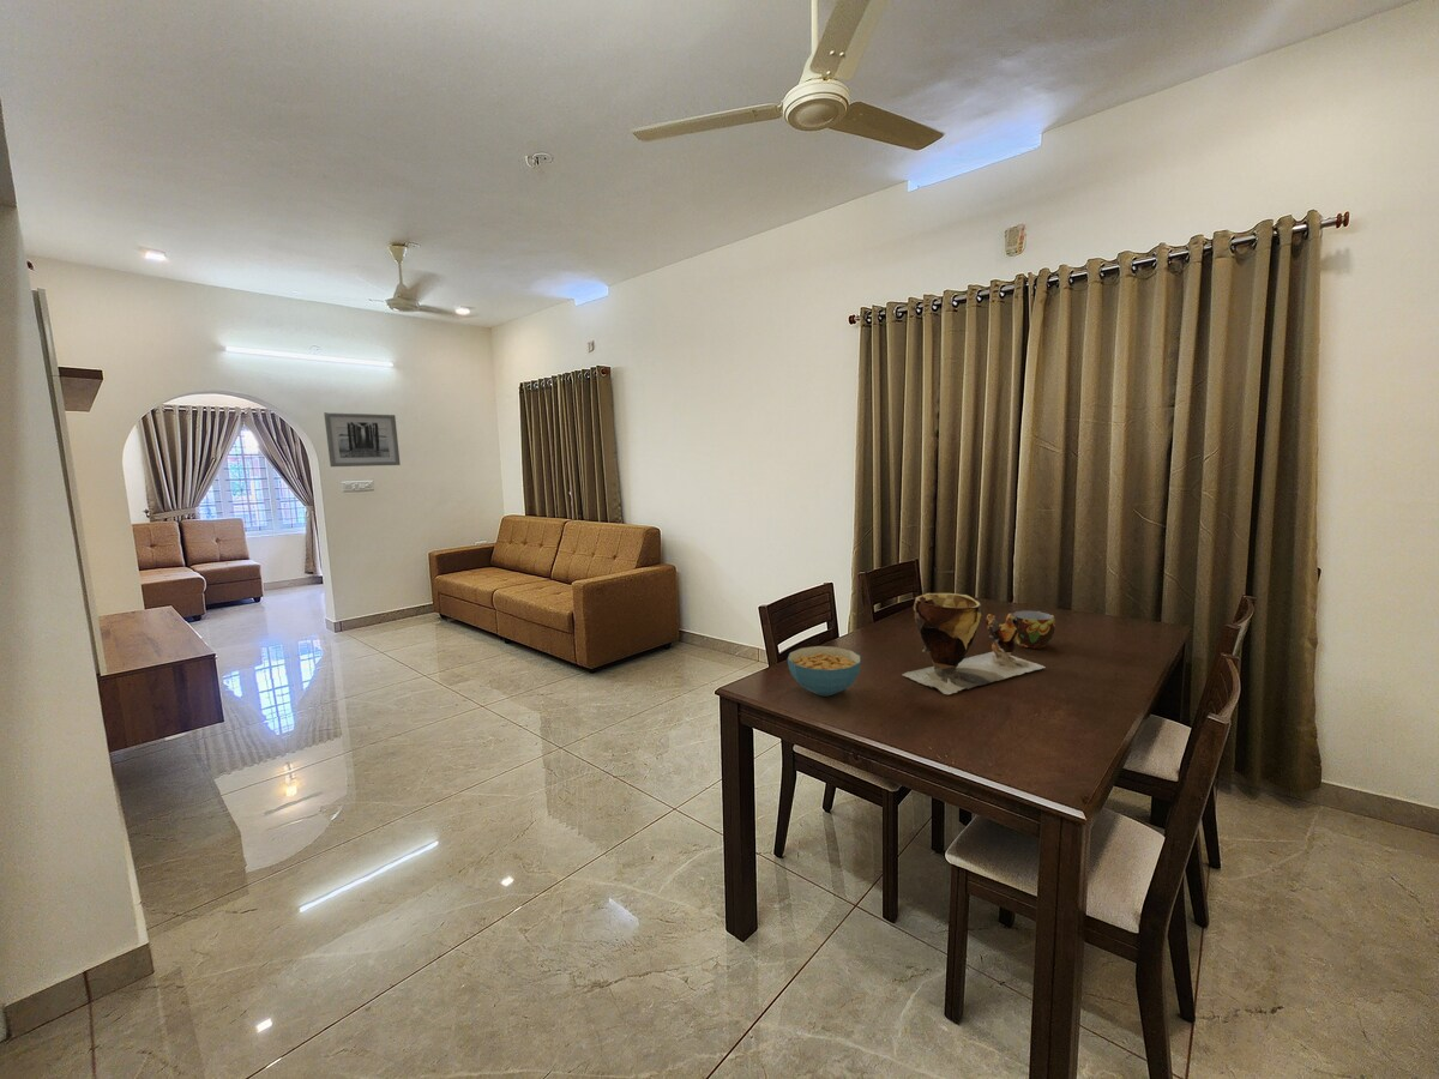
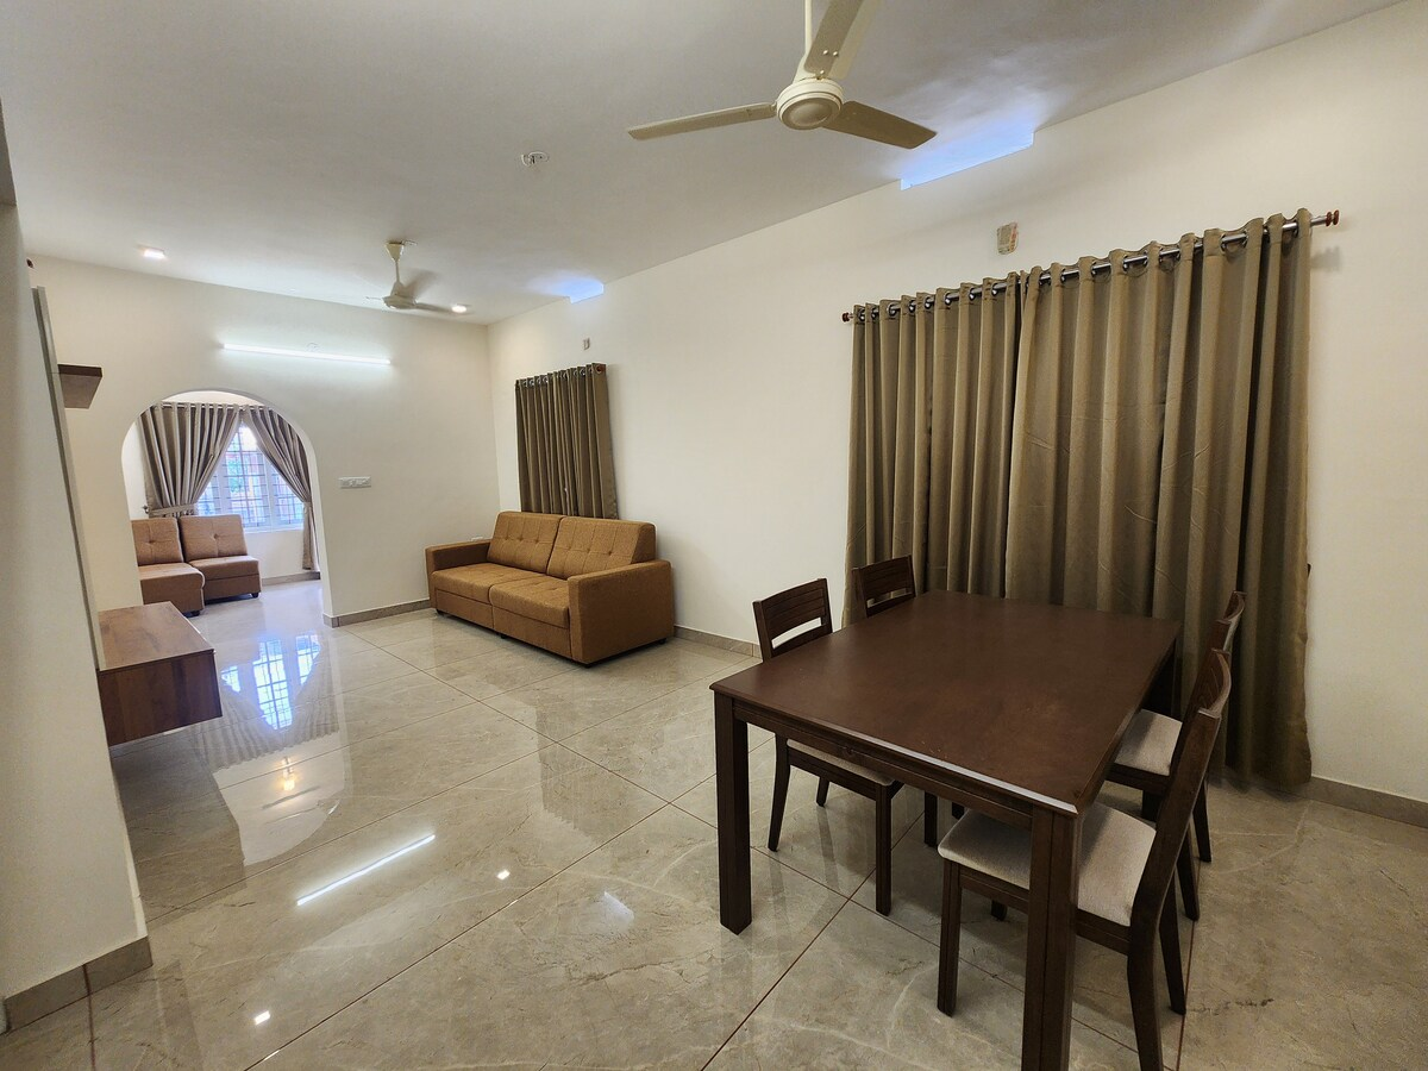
- cereal bowl [787,645,862,697]
- cup [1011,609,1056,650]
- wall art [323,411,402,468]
- clay pot [902,592,1047,695]
